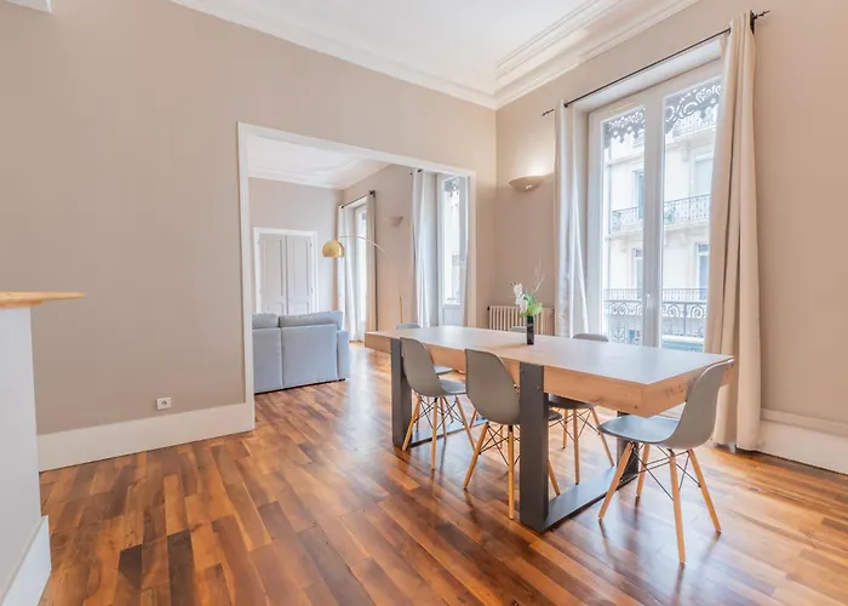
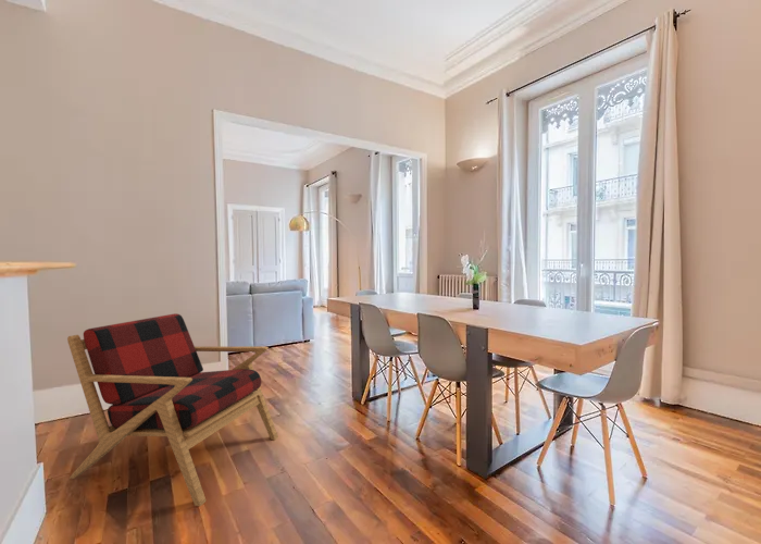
+ armchair [66,312,279,507]
